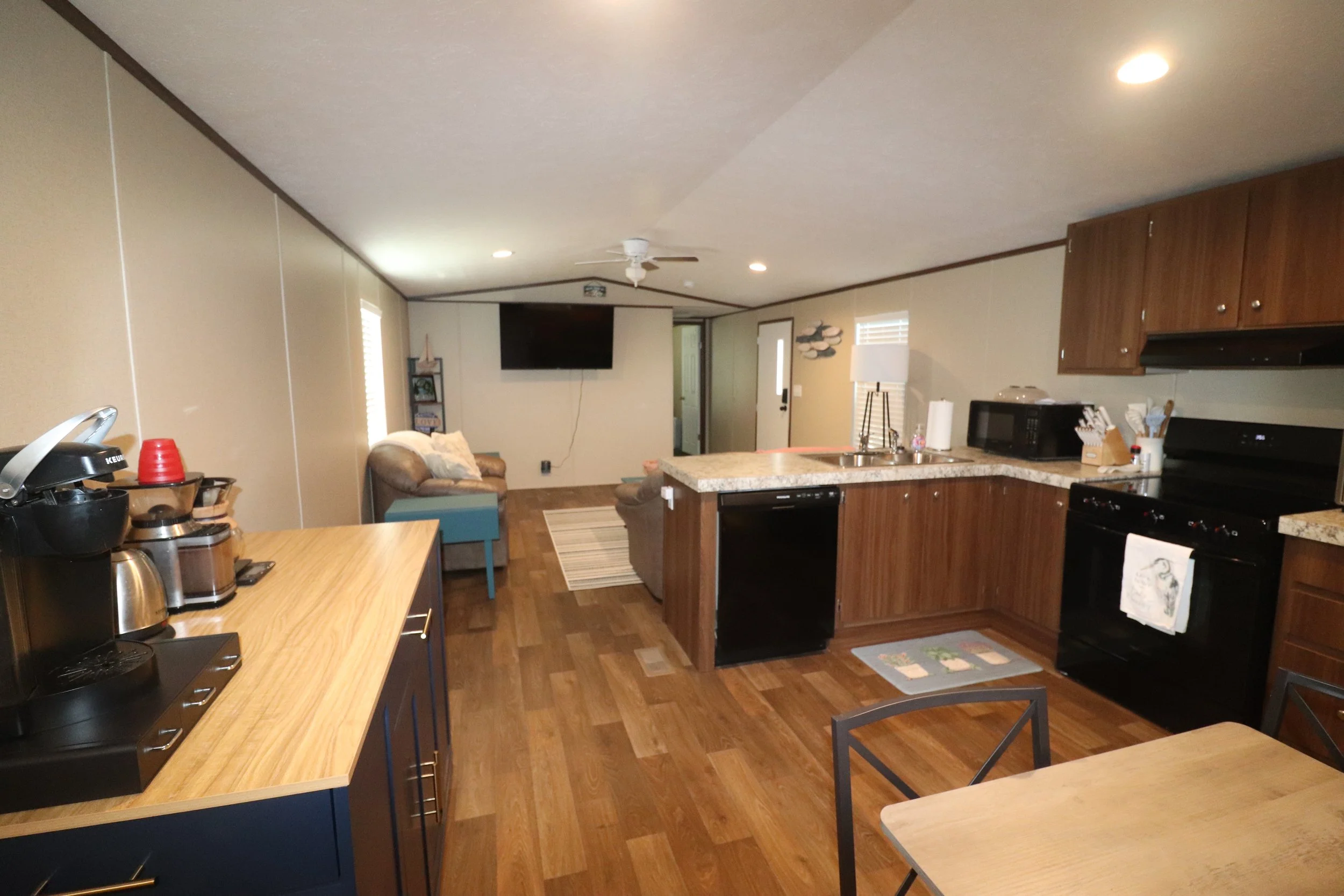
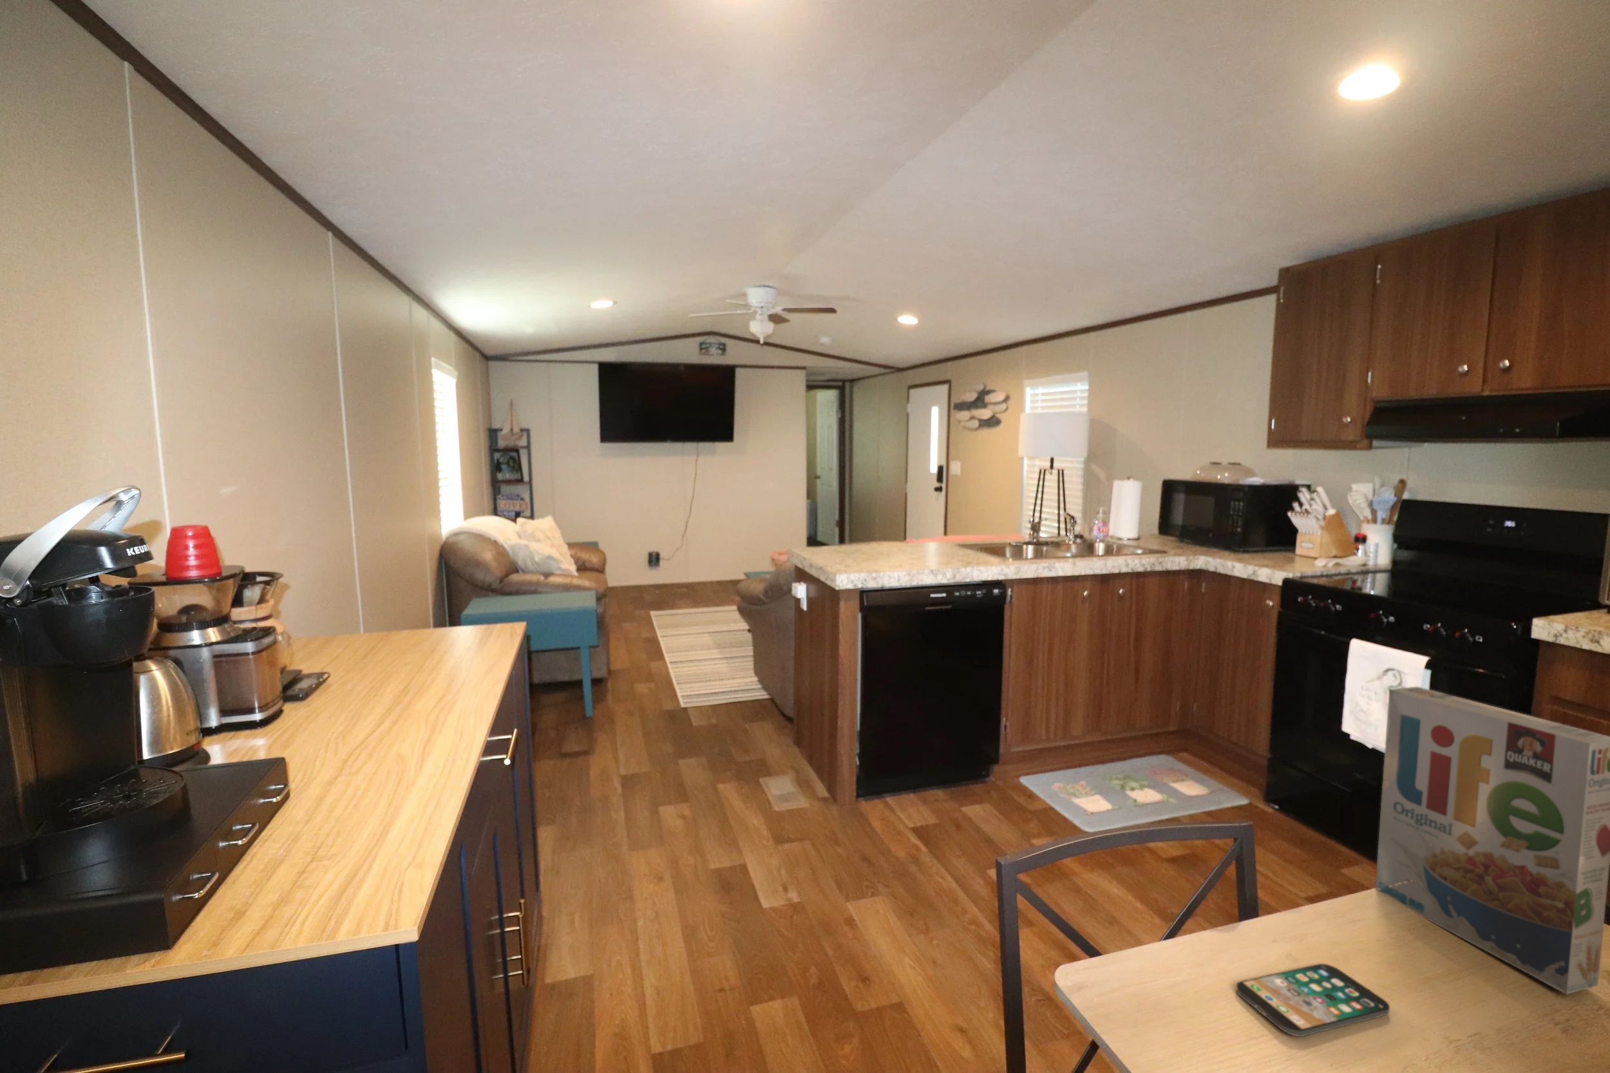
+ smartphone [1236,963,1391,1037]
+ cereal box [1374,686,1610,995]
